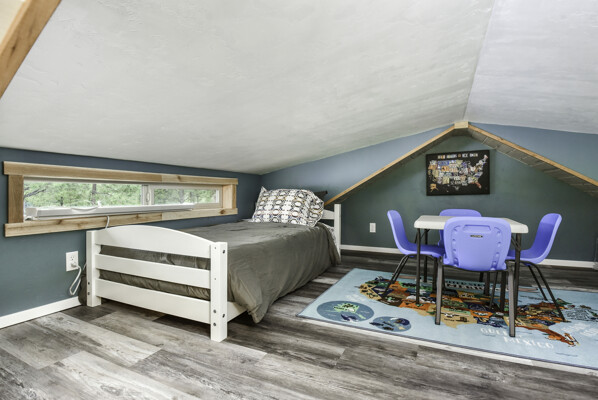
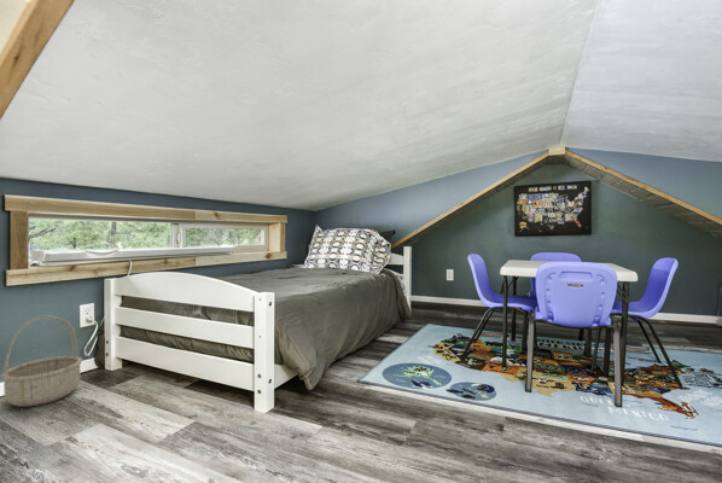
+ basket [0,314,83,408]
